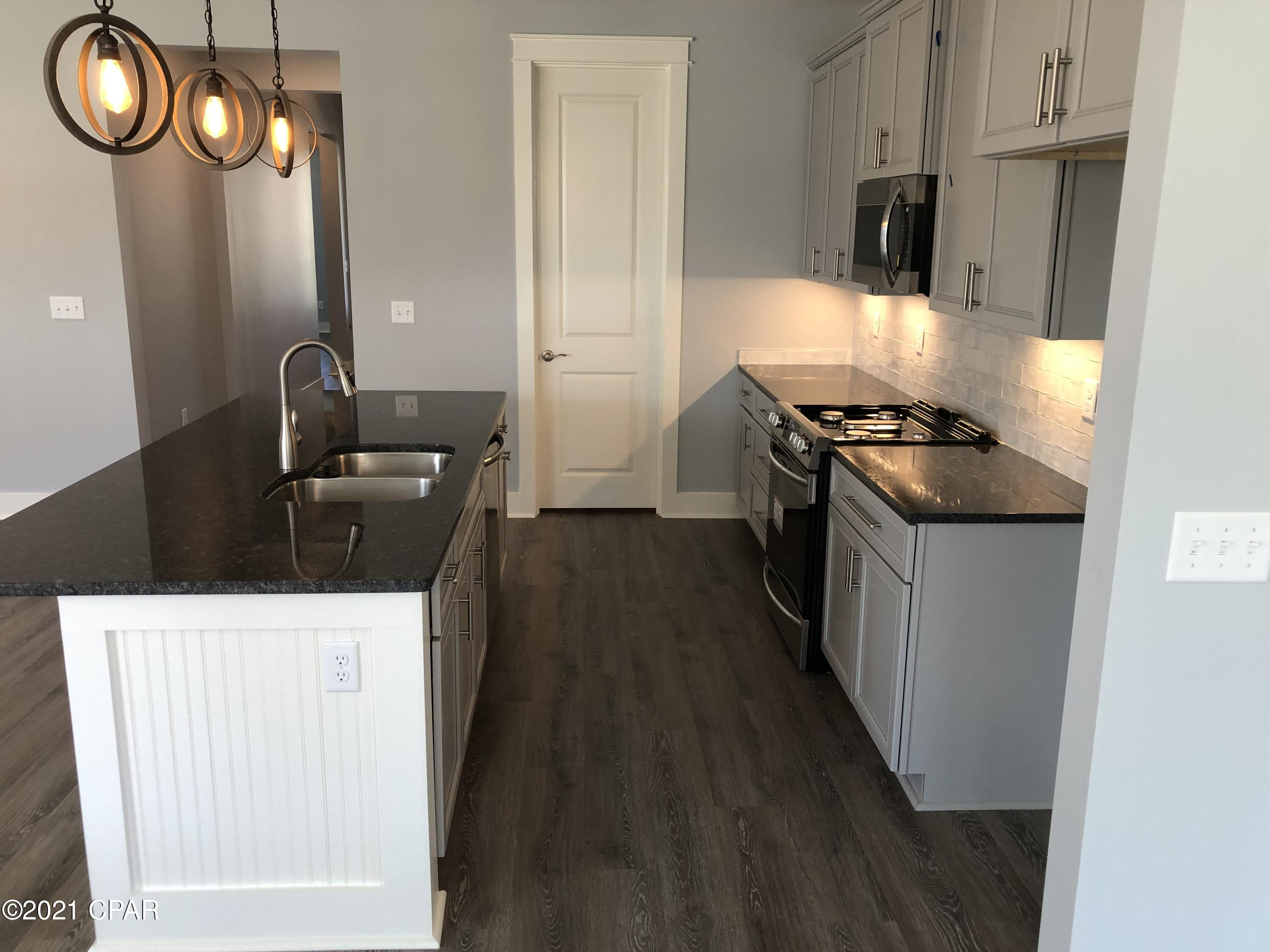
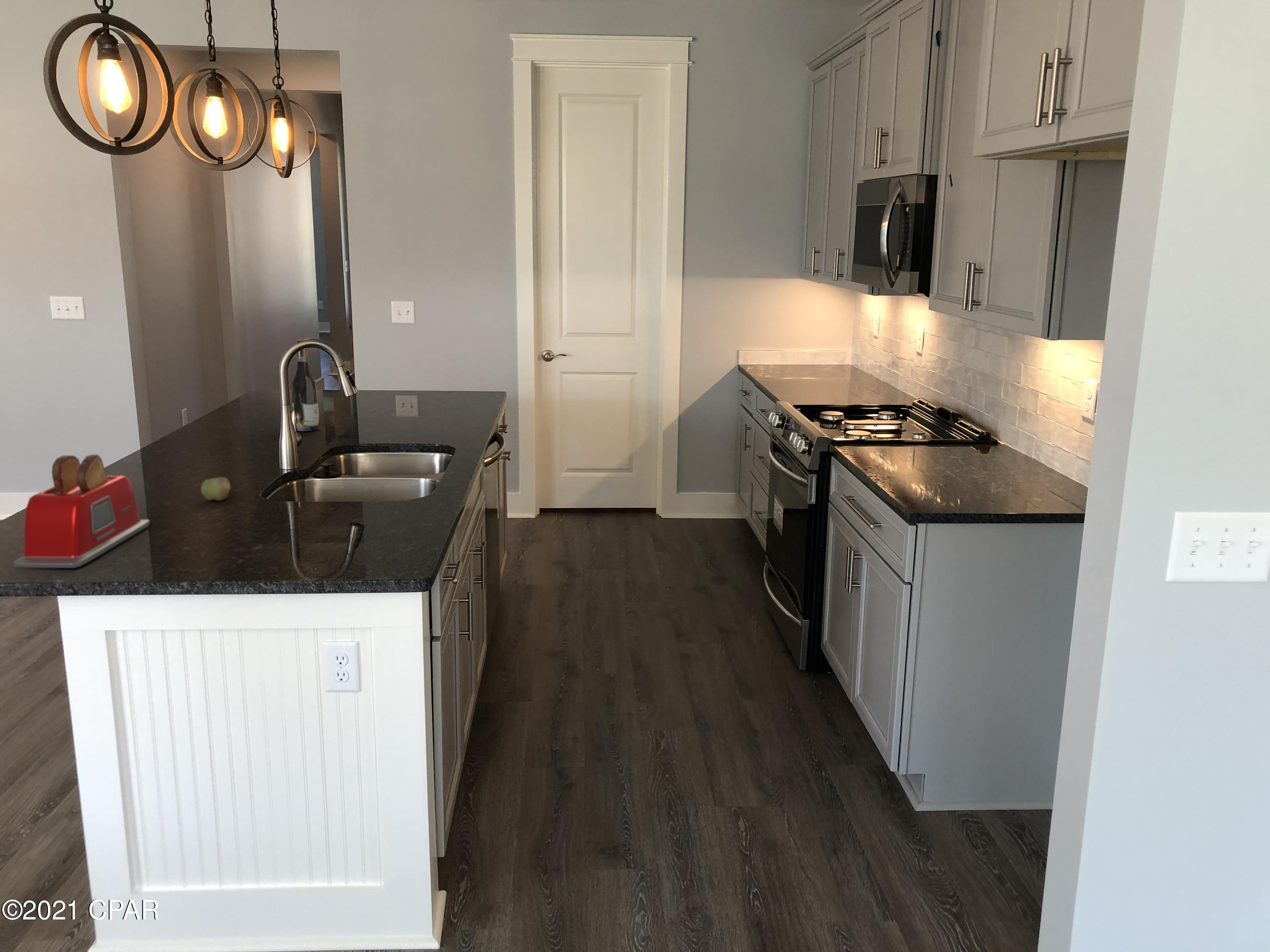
+ apple [201,476,231,501]
+ wine bottle [292,339,319,432]
+ toaster [13,454,150,569]
